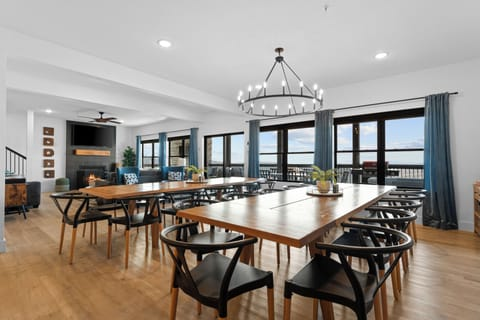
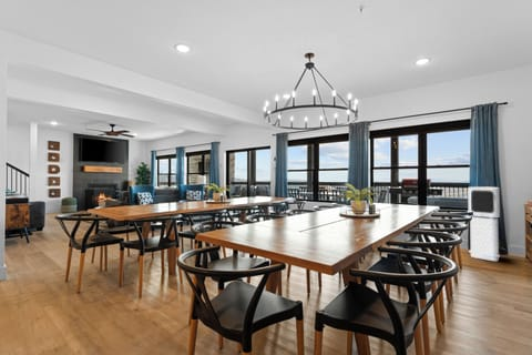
+ air purifier [468,186,501,262]
